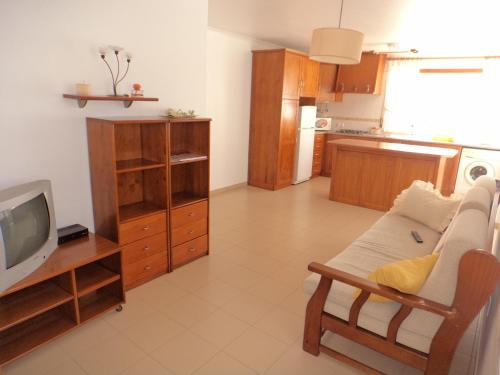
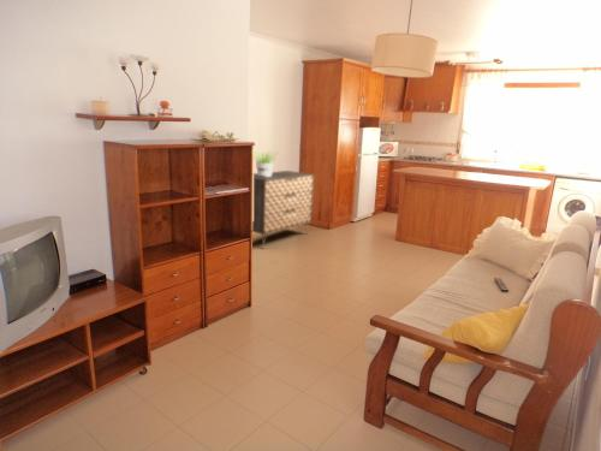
+ potted plant [252,150,278,177]
+ dresser [251,170,315,250]
